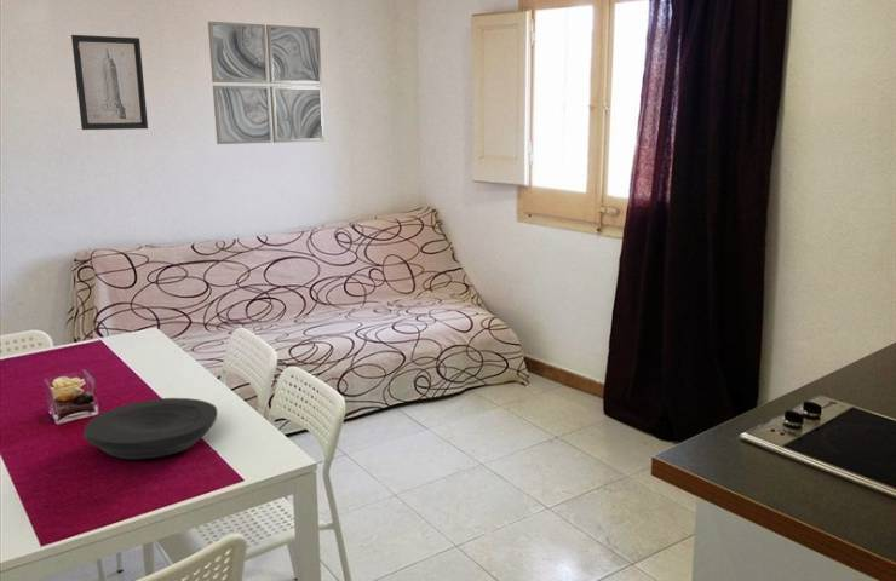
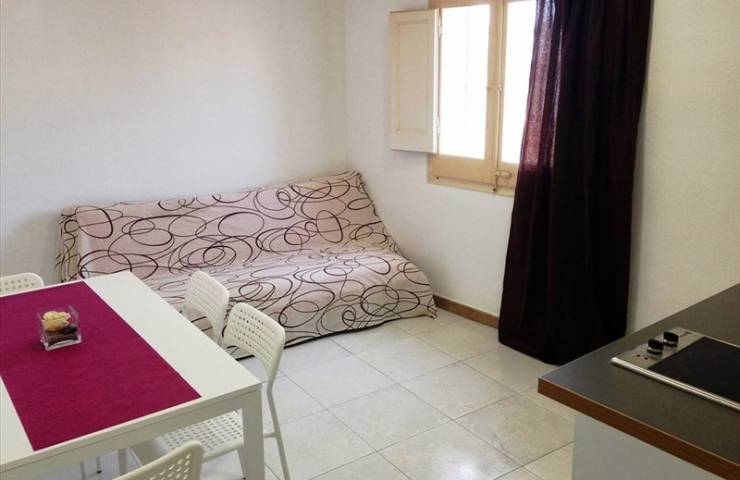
- plate [84,397,219,460]
- wall art [207,21,326,145]
- wall art [70,34,149,131]
